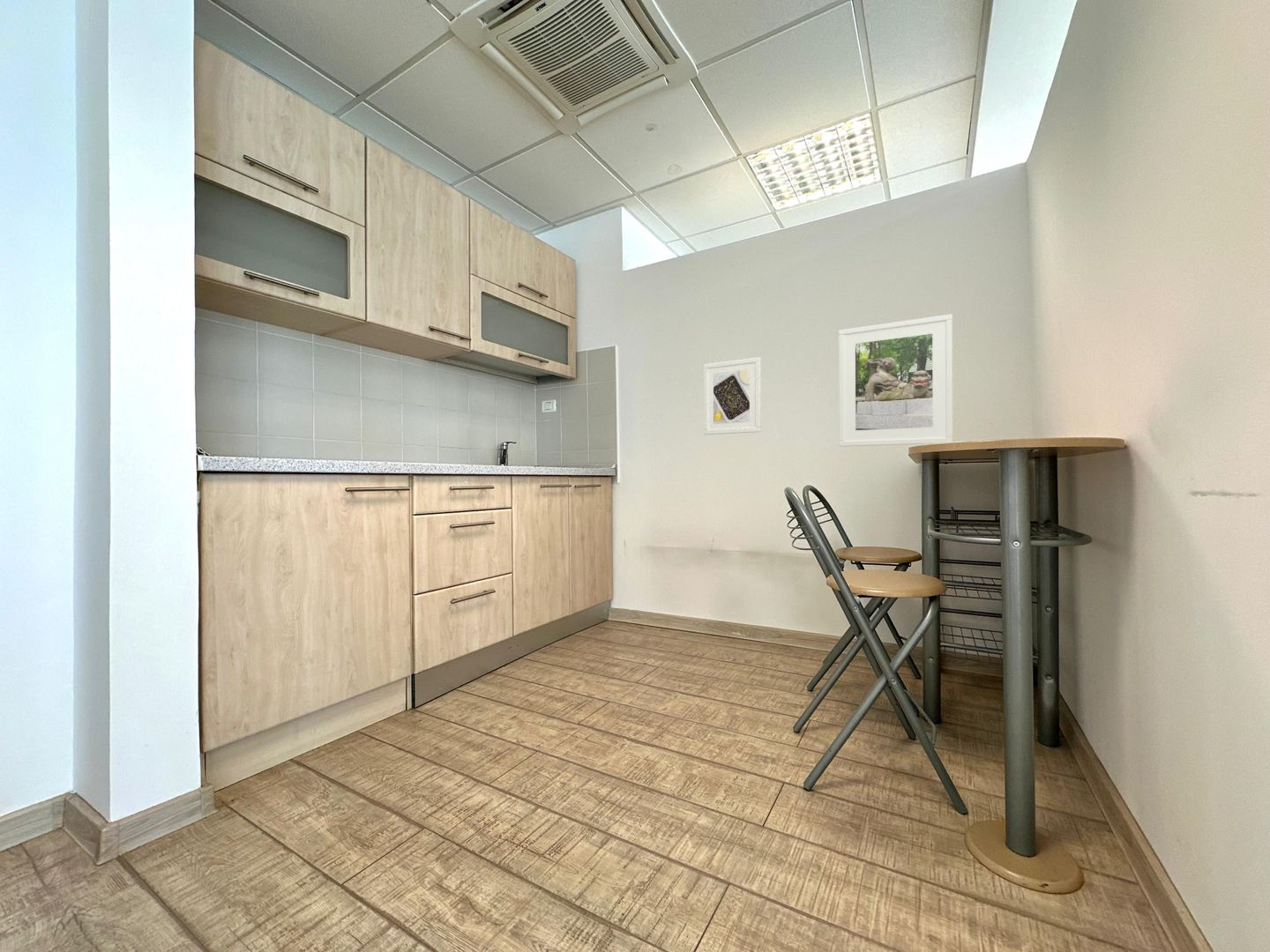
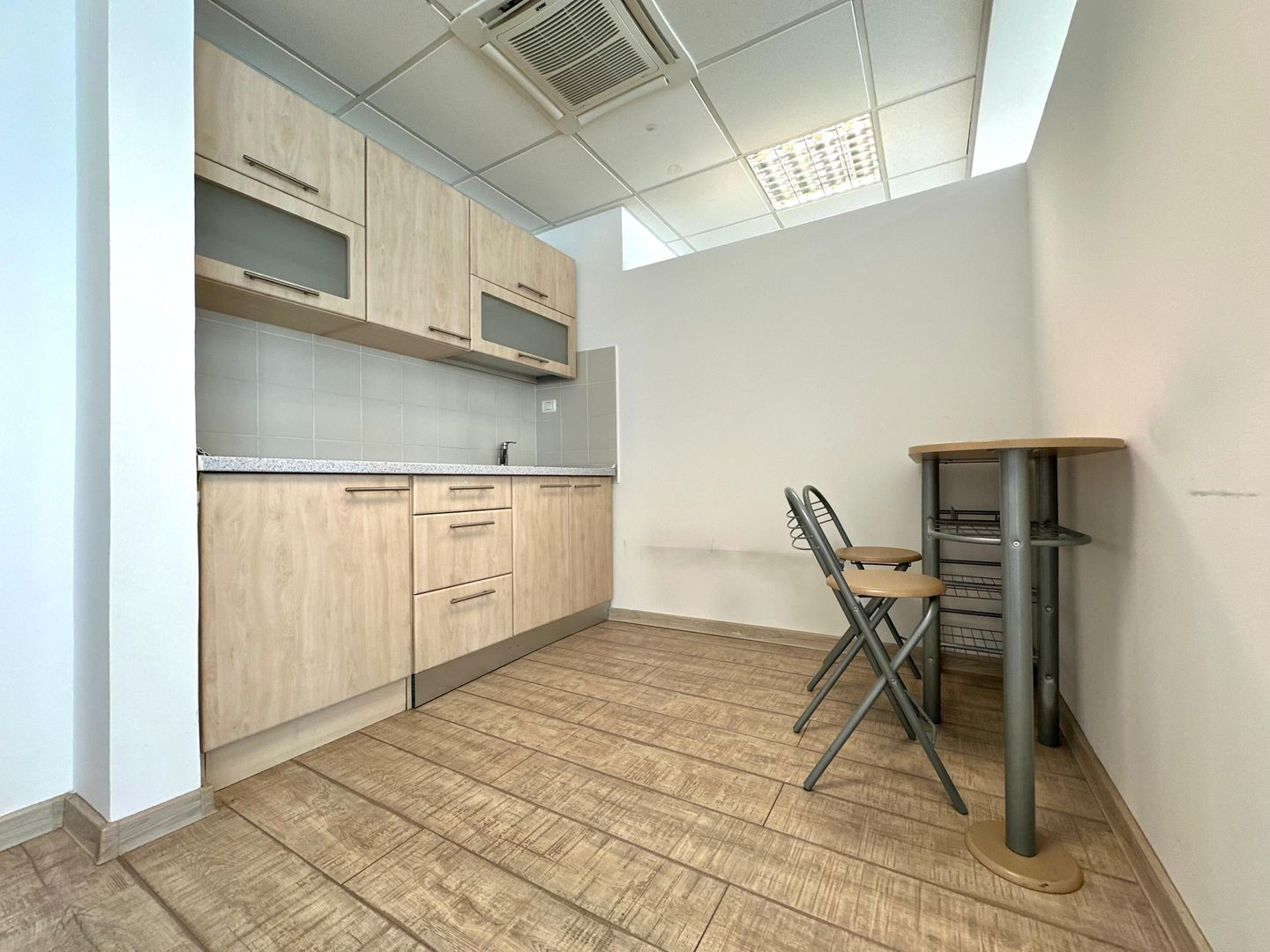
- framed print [838,314,953,448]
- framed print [703,357,762,435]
